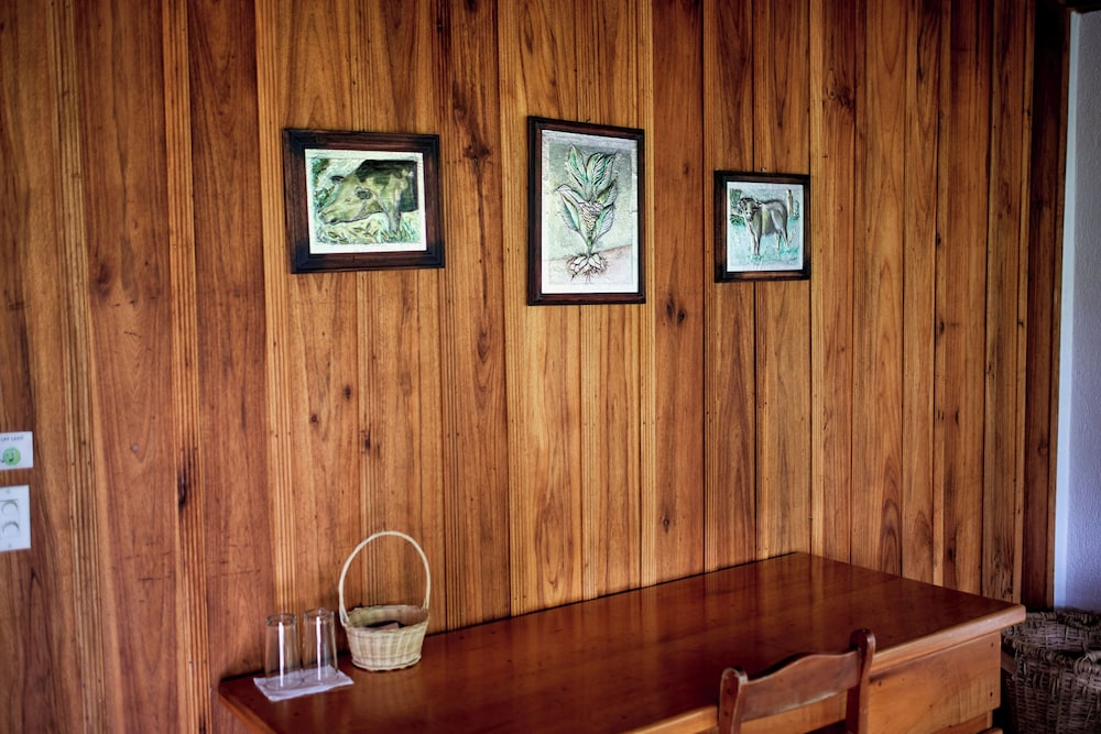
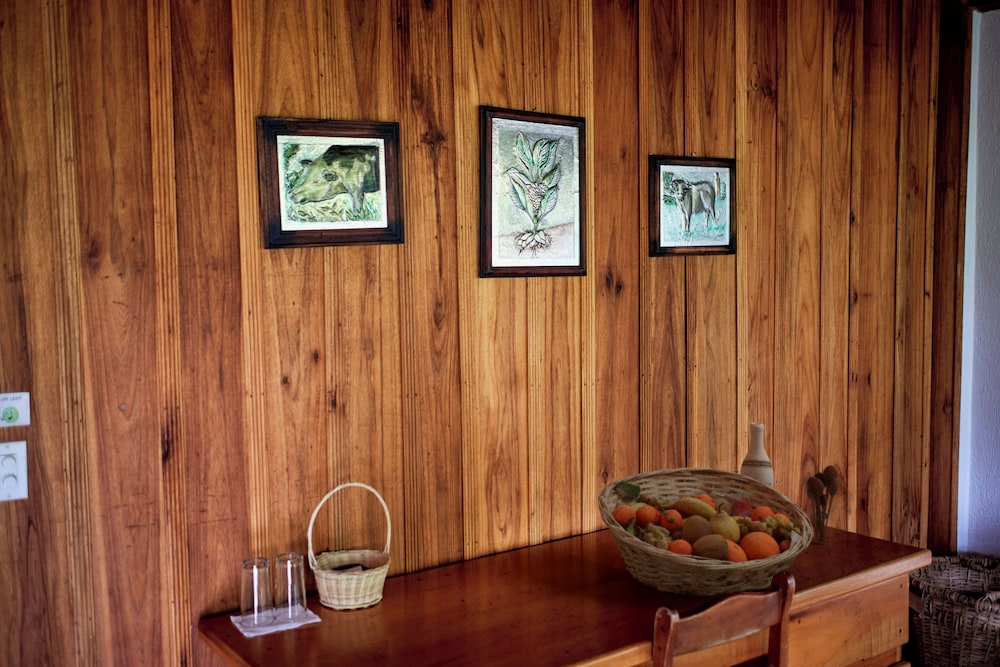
+ fruit basket [597,467,815,599]
+ wine bottle [739,422,775,488]
+ utensil holder [805,464,841,544]
